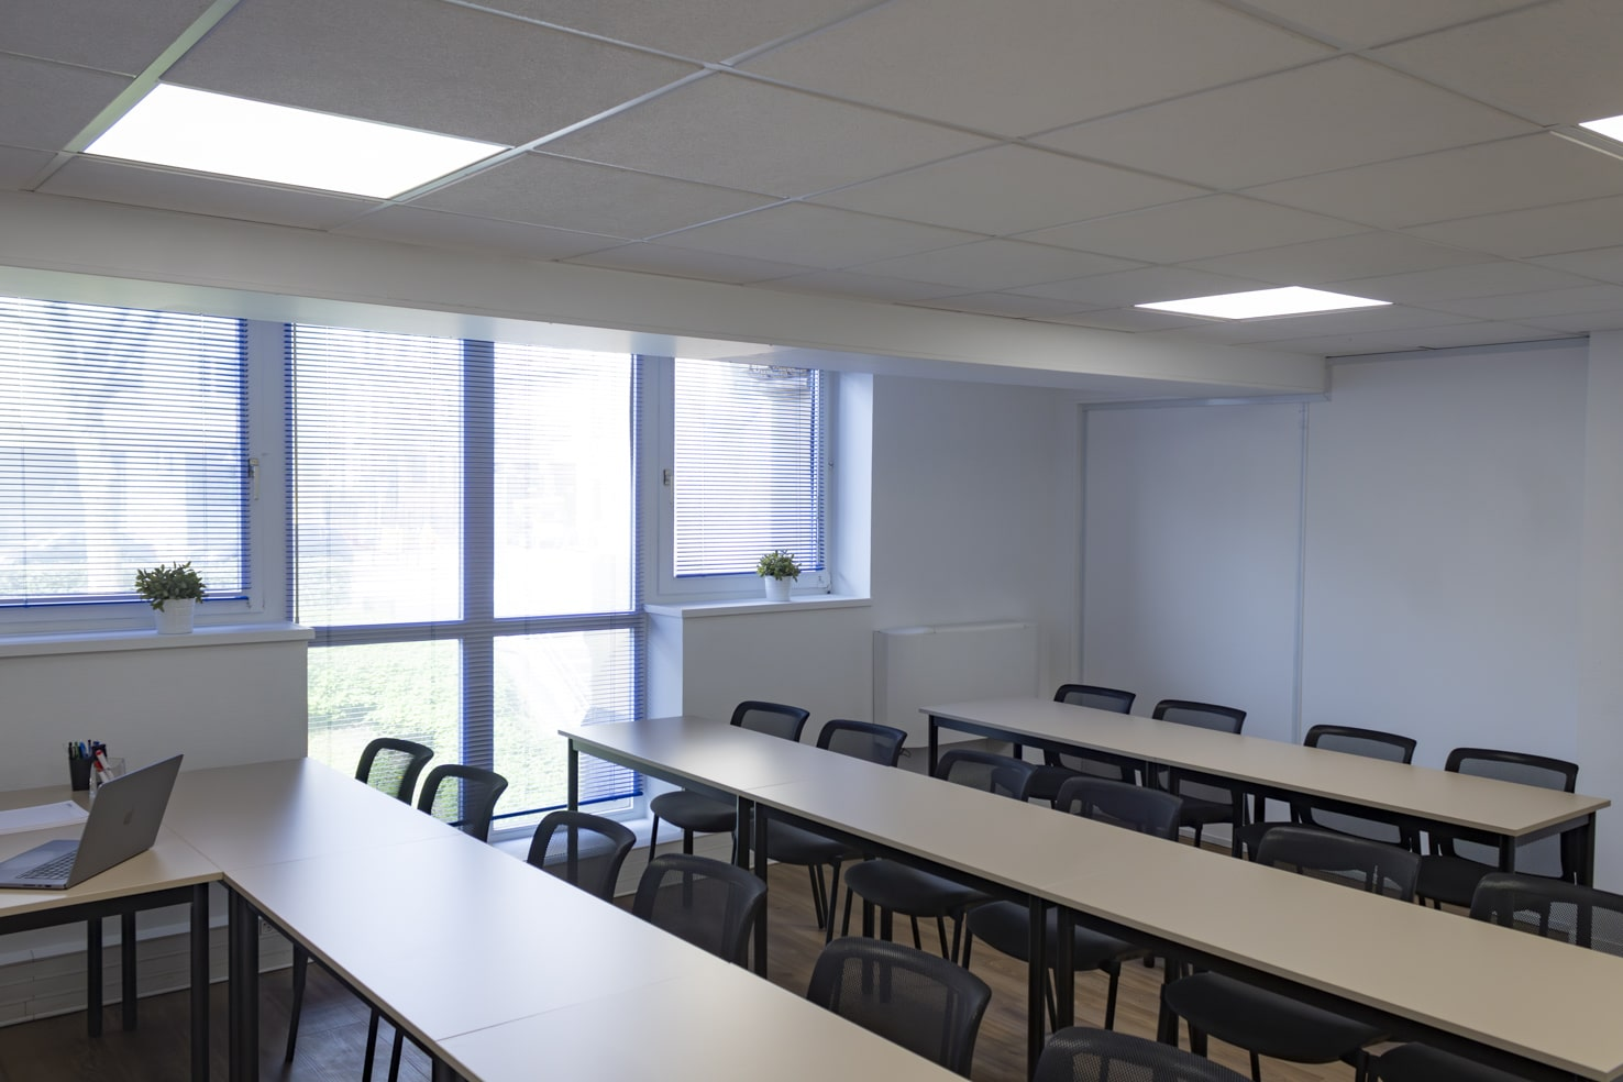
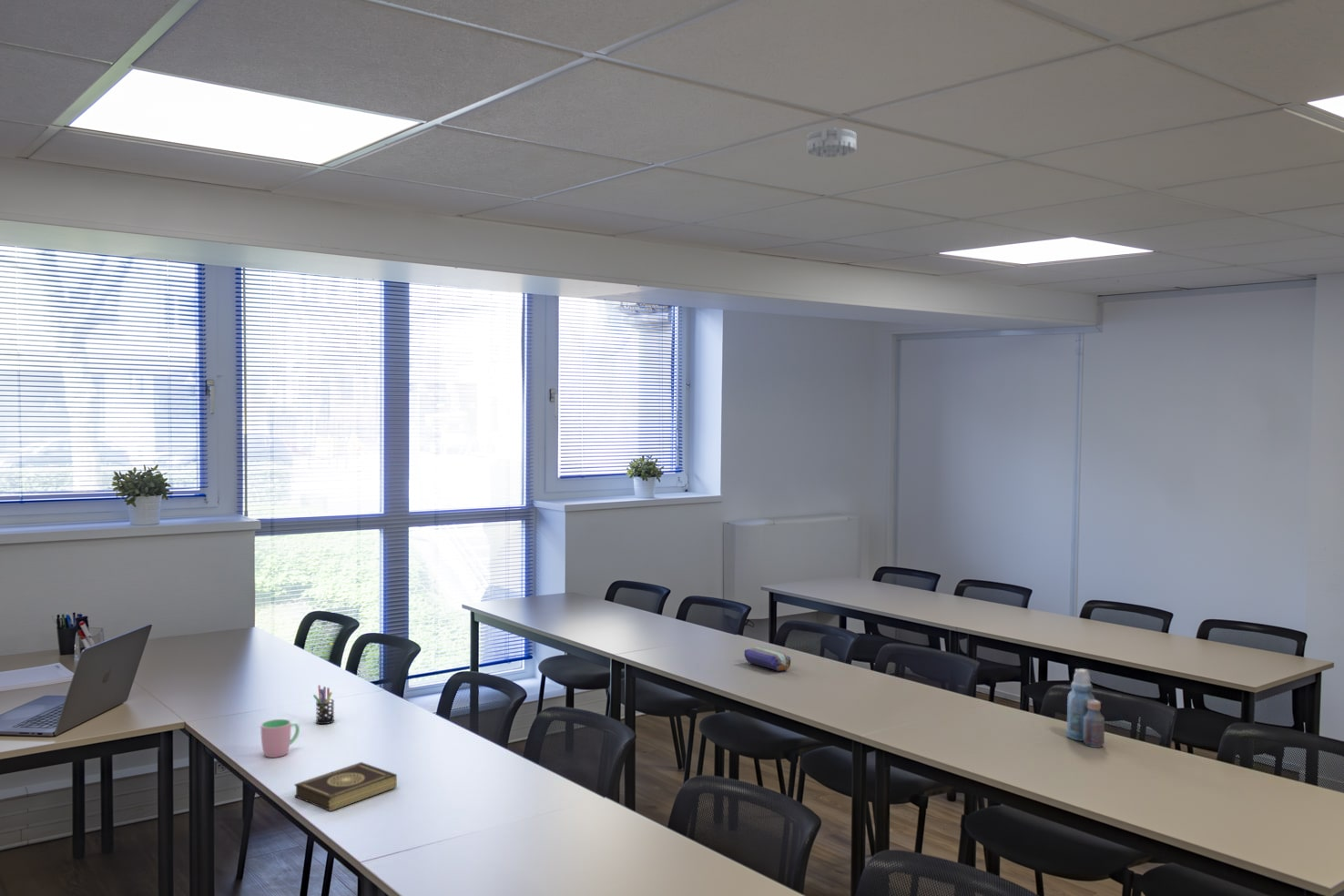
+ smoke detector [806,127,857,158]
+ book [293,761,398,812]
+ pencil case [744,647,791,672]
+ pen holder [312,684,335,725]
+ cup [260,718,300,759]
+ bottle [1066,668,1105,748]
